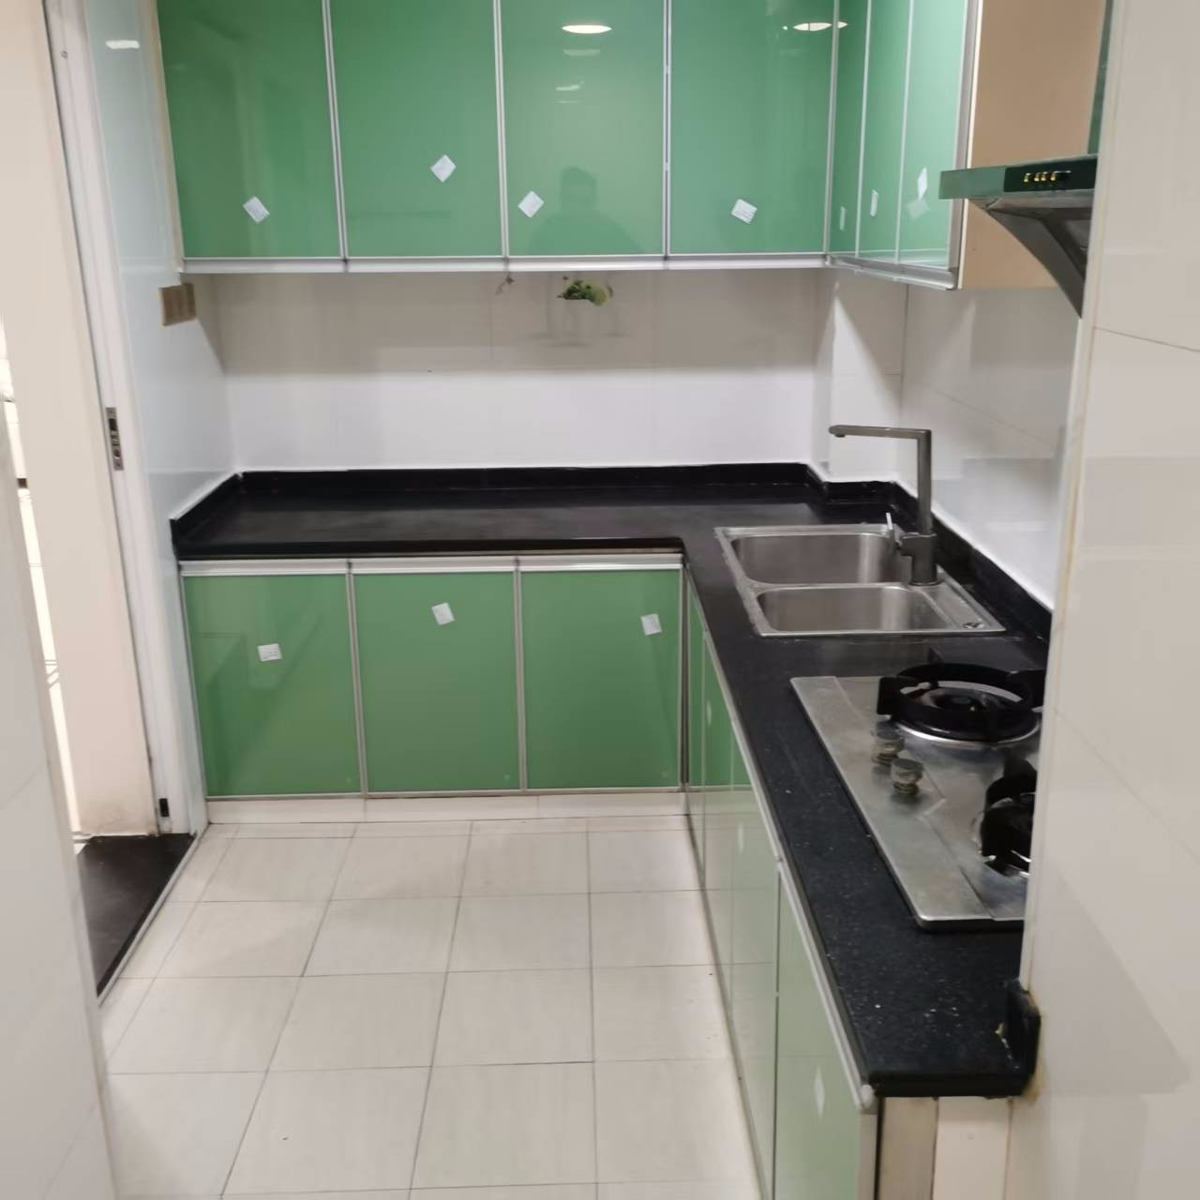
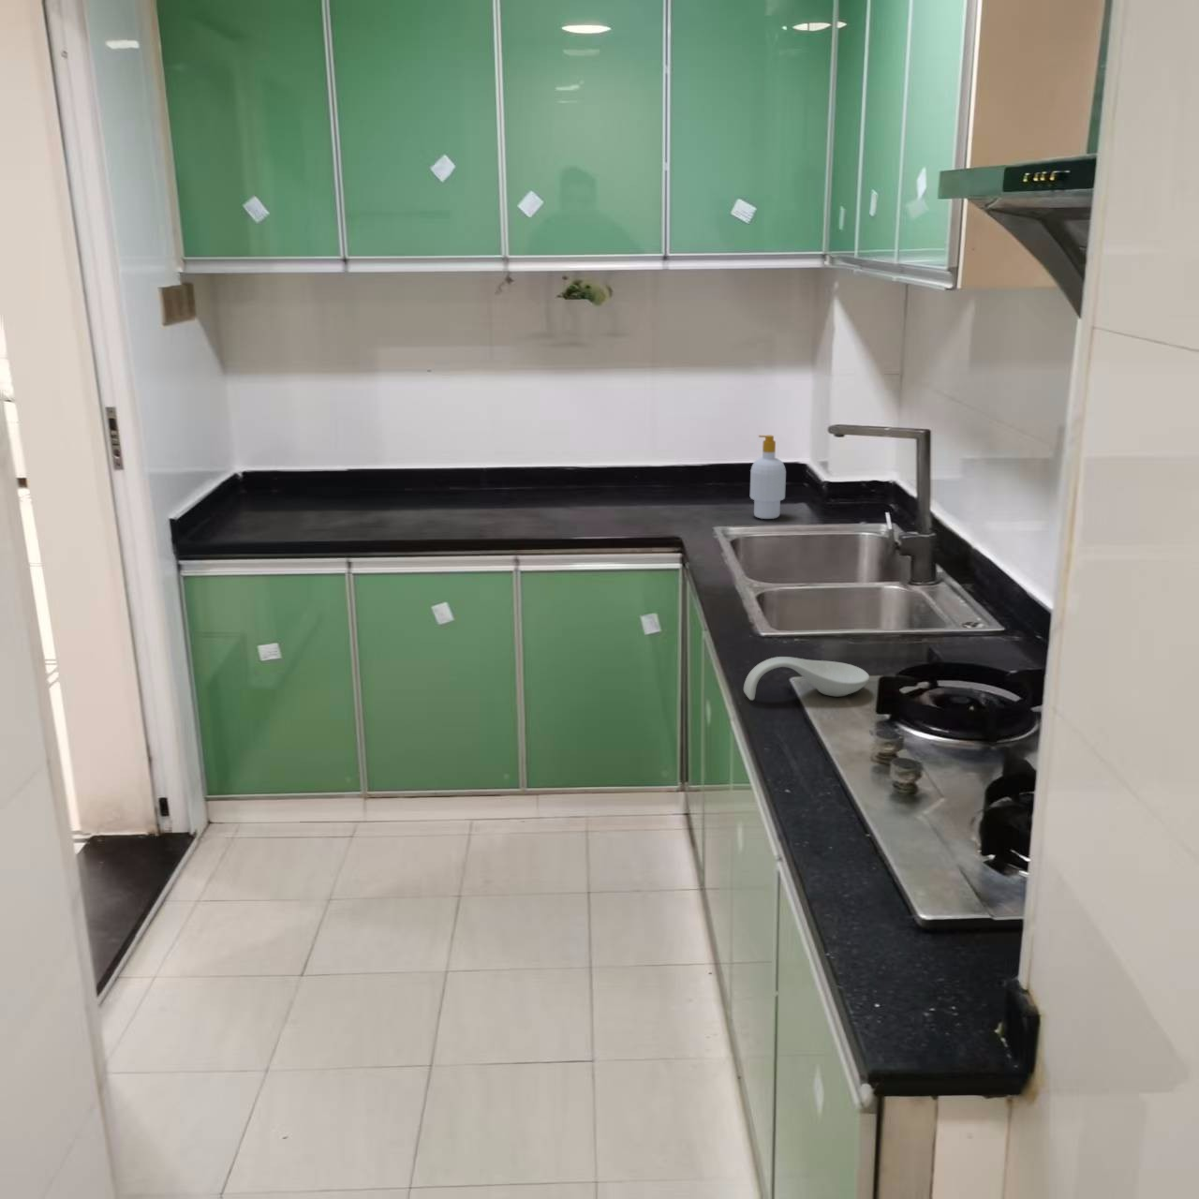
+ soap bottle [750,435,787,519]
+ spoon rest [743,655,871,701]
